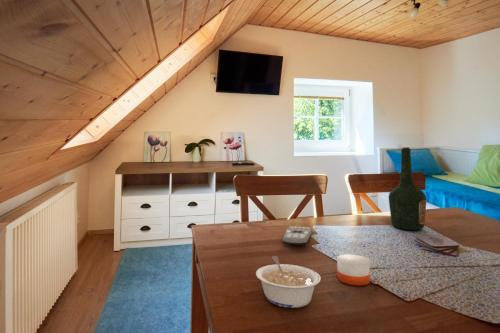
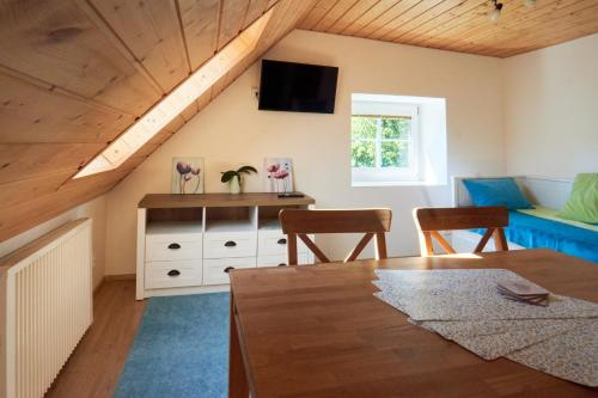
- legume [255,255,322,309]
- bottle [388,146,428,231]
- remote control [282,225,313,246]
- candle [336,248,371,286]
